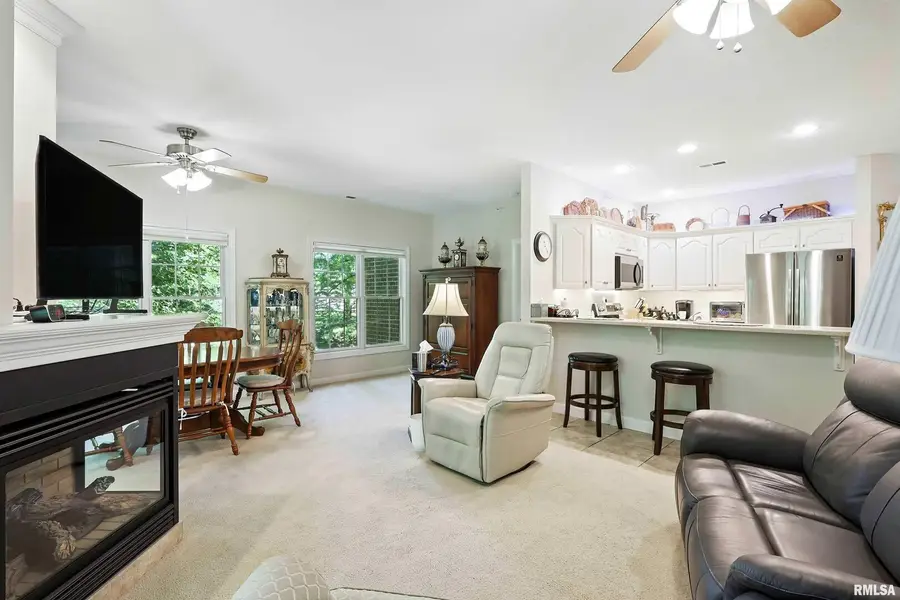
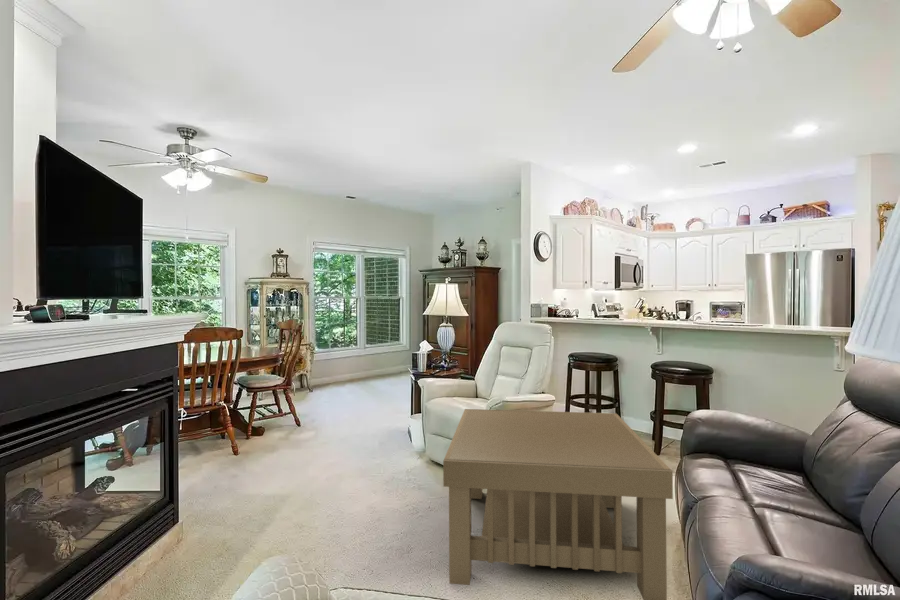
+ coffee table [442,408,674,600]
